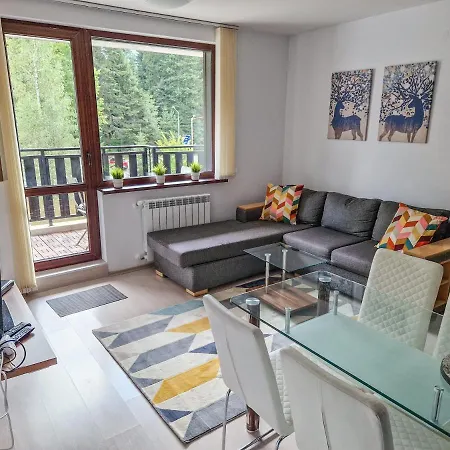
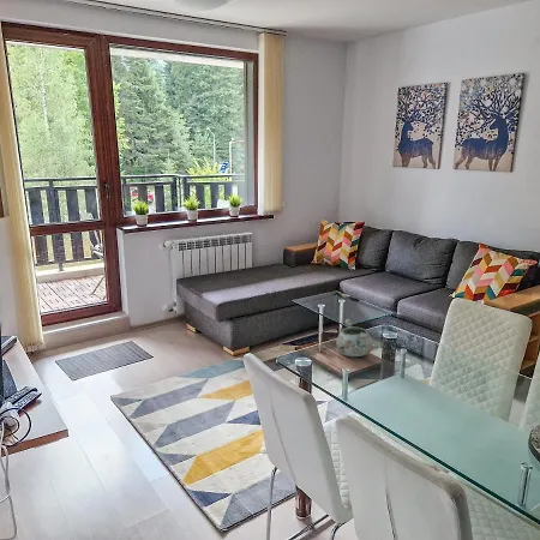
+ decorative bowl [335,318,374,358]
